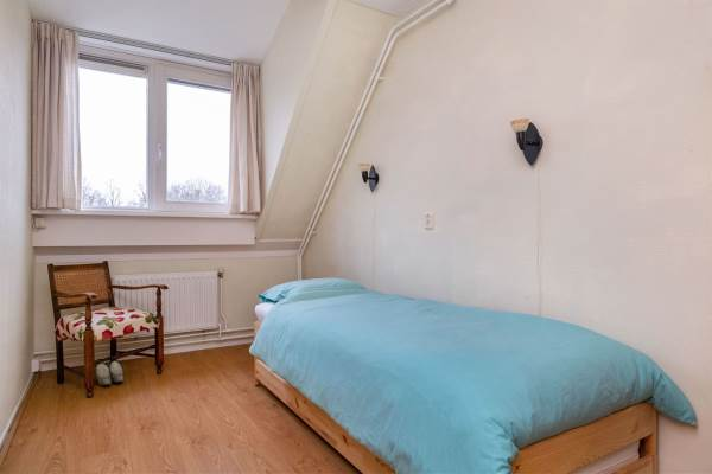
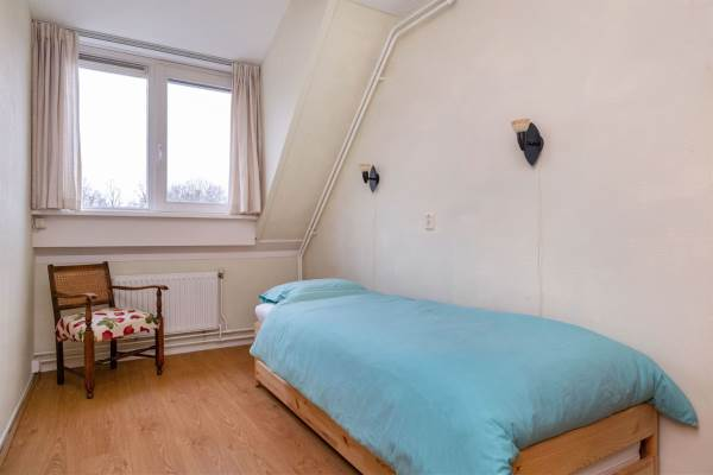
- slippers [95,360,125,386]
